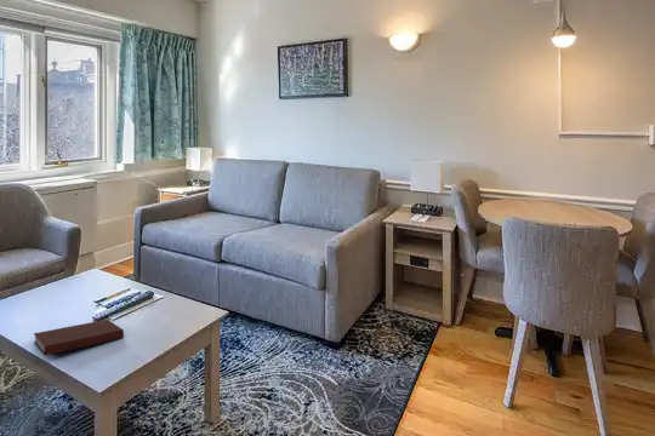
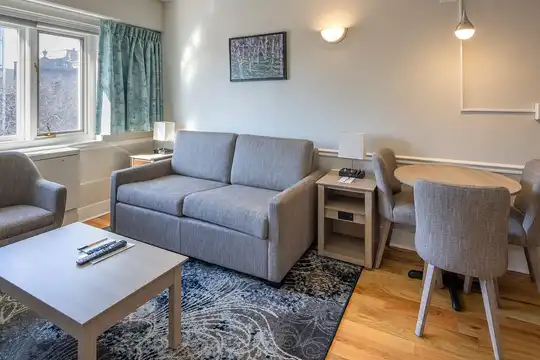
- notebook [33,319,125,356]
